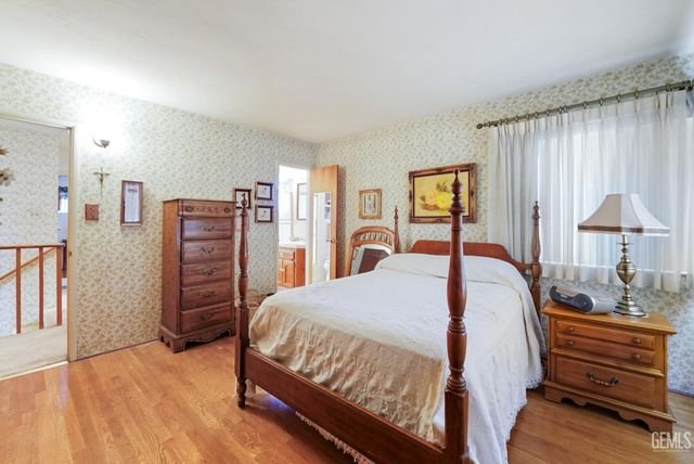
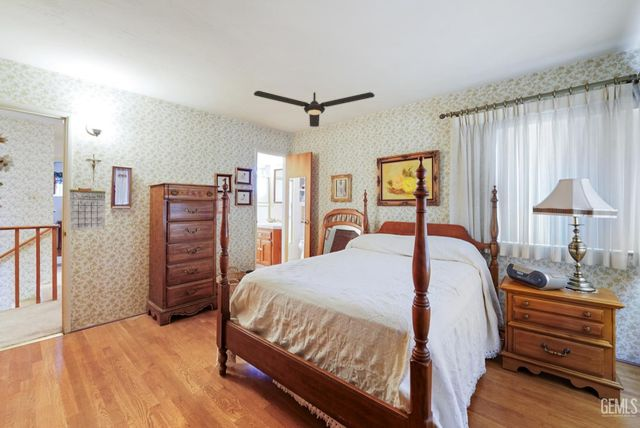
+ ceiling fan [253,90,375,128]
+ calendar [69,186,107,231]
